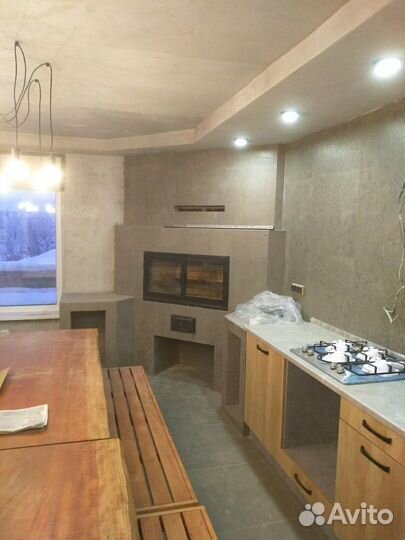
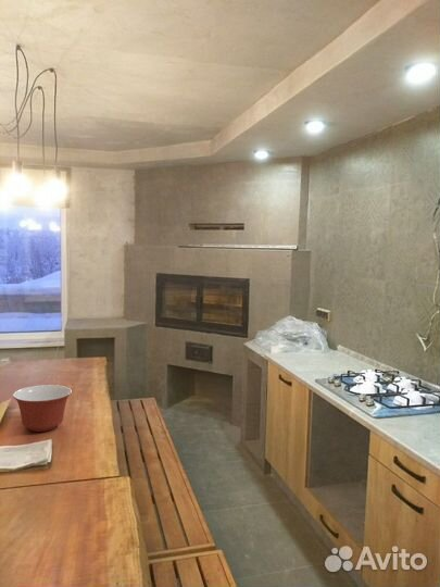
+ mixing bowl [12,384,73,433]
